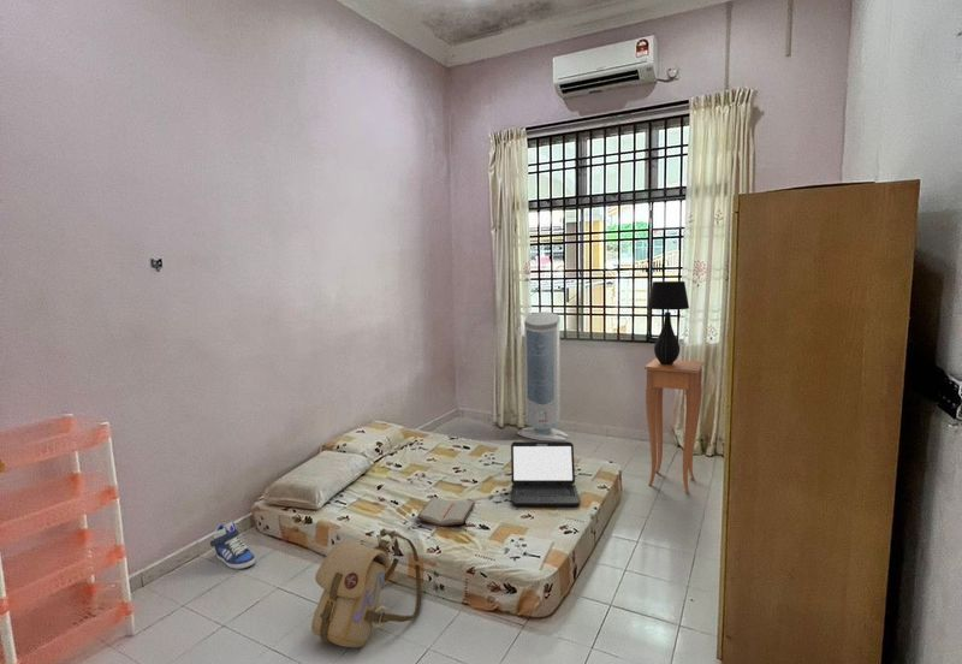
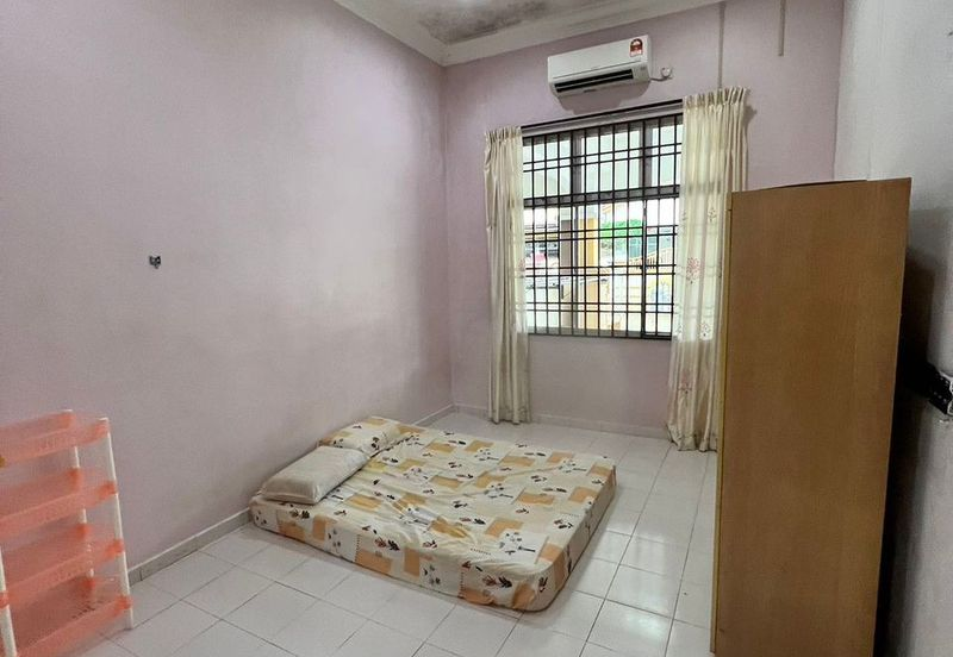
- paperback book [416,497,476,527]
- air purifier [517,310,570,441]
- table lamp [646,280,690,364]
- sneaker [209,521,256,570]
- backpack [310,527,422,648]
- side table [643,357,705,494]
- laptop [510,440,581,508]
